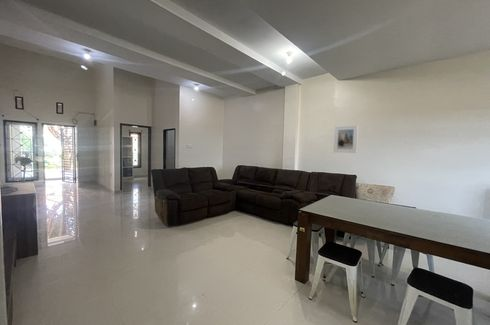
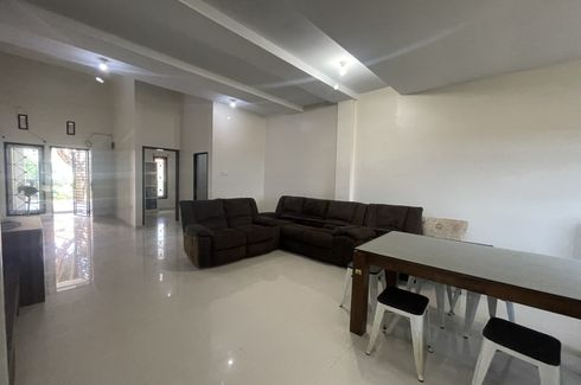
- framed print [333,124,359,154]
